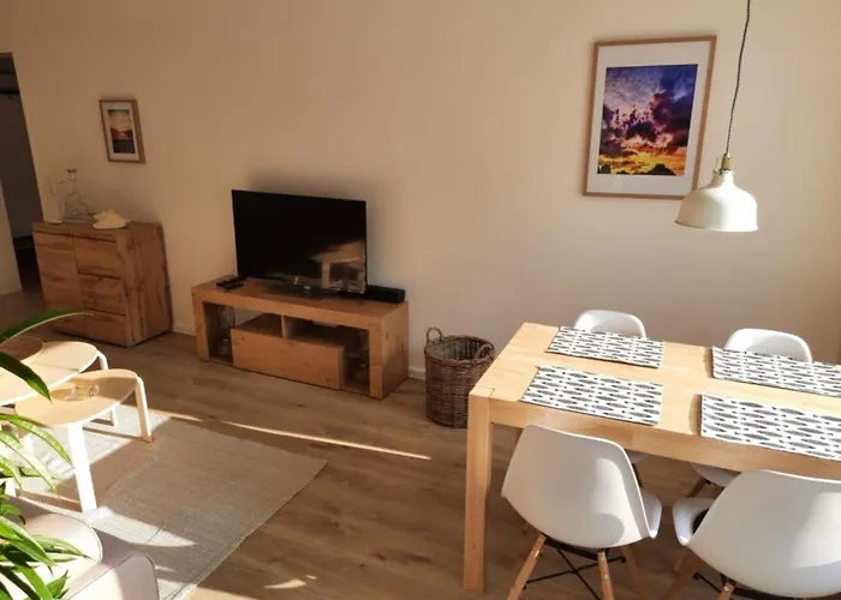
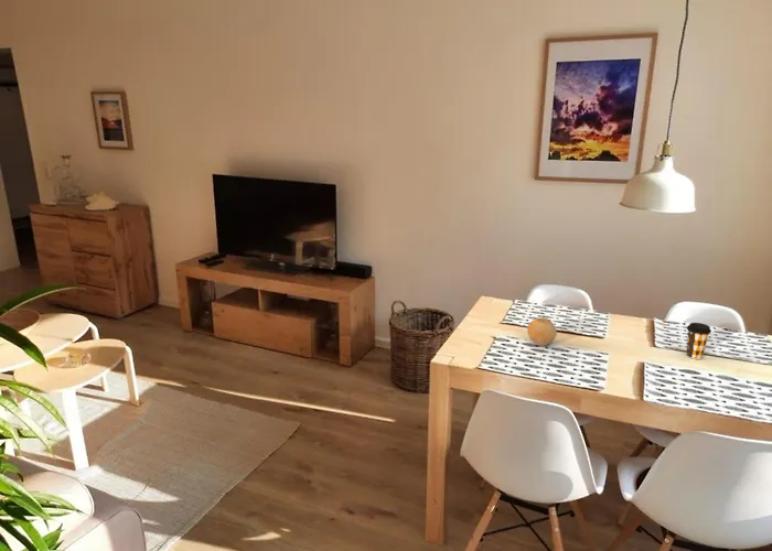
+ fruit [526,316,558,347]
+ coffee cup [686,322,712,360]
